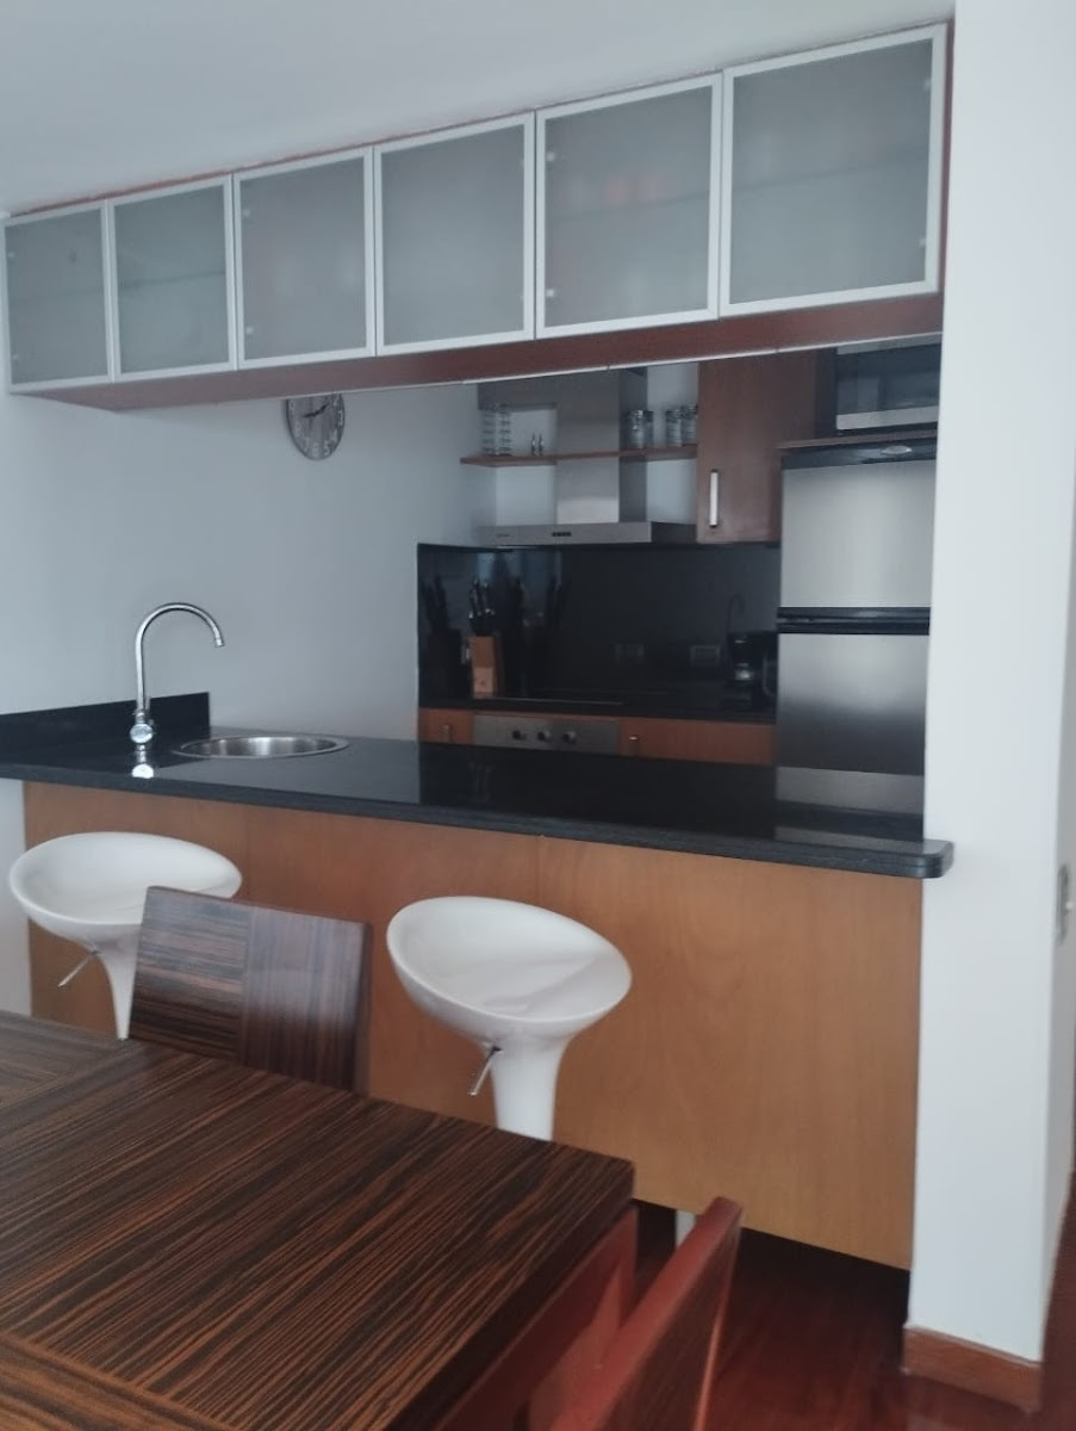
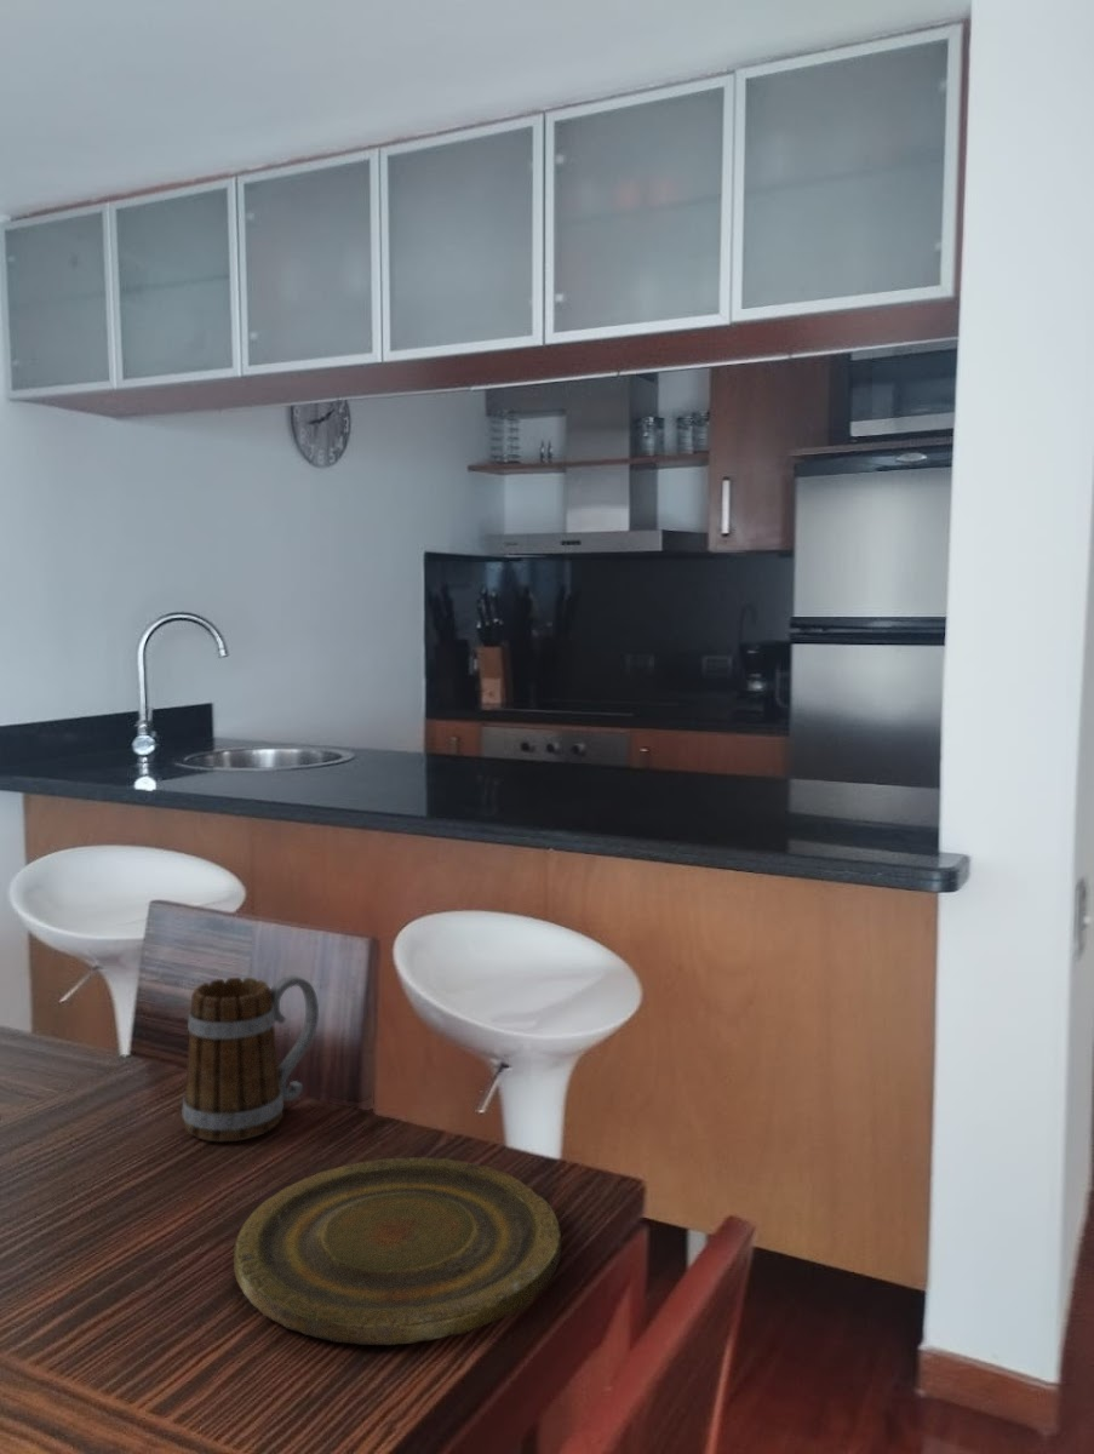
+ mug [181,974,320,1143]
+ plate [233,1156,562,1346]
